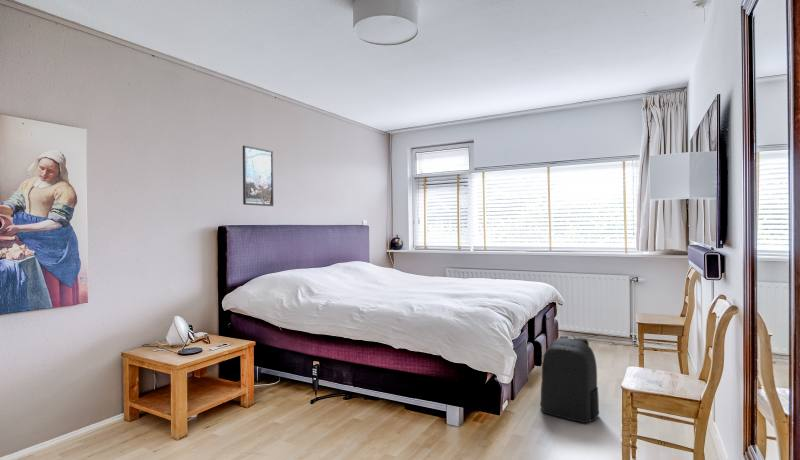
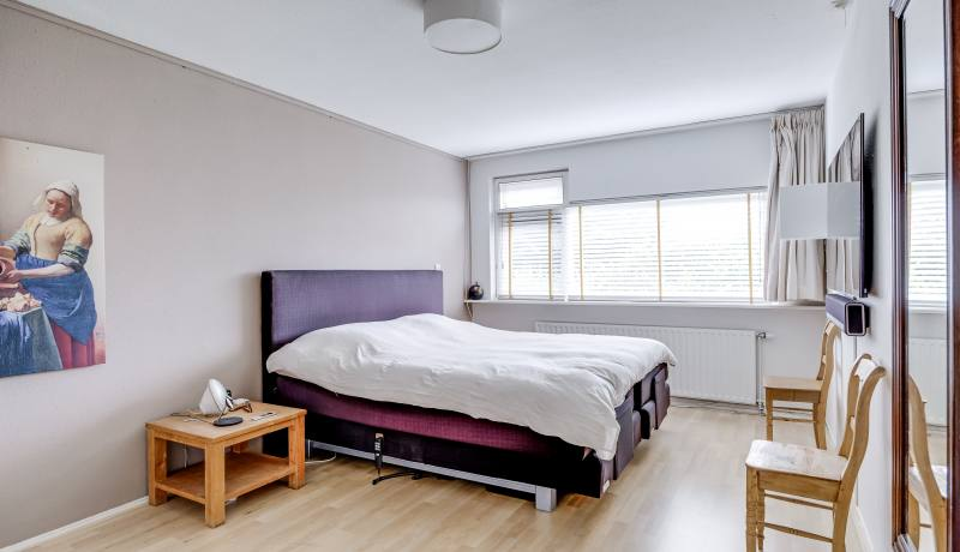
- backpack [539,333,600,424]
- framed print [242,145,274,207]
